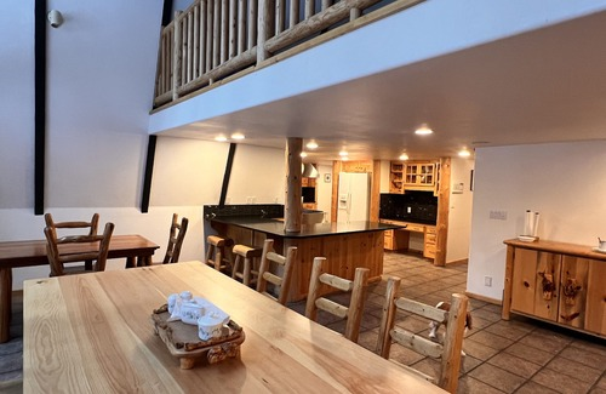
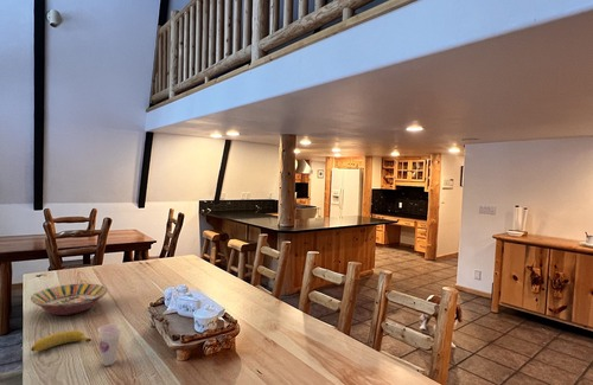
+ cup [97,323,122,367]
+ banana [30,329,93,353]
+ serving bowl [30,283,109,316]
